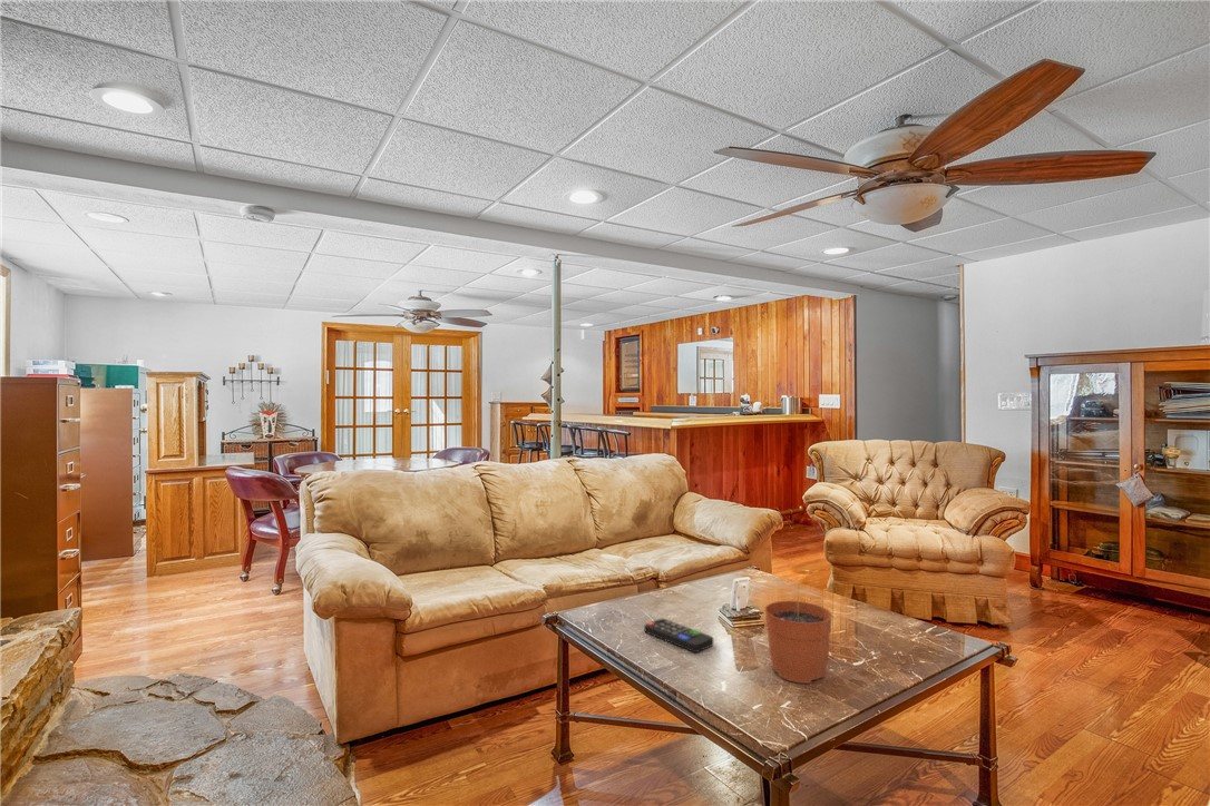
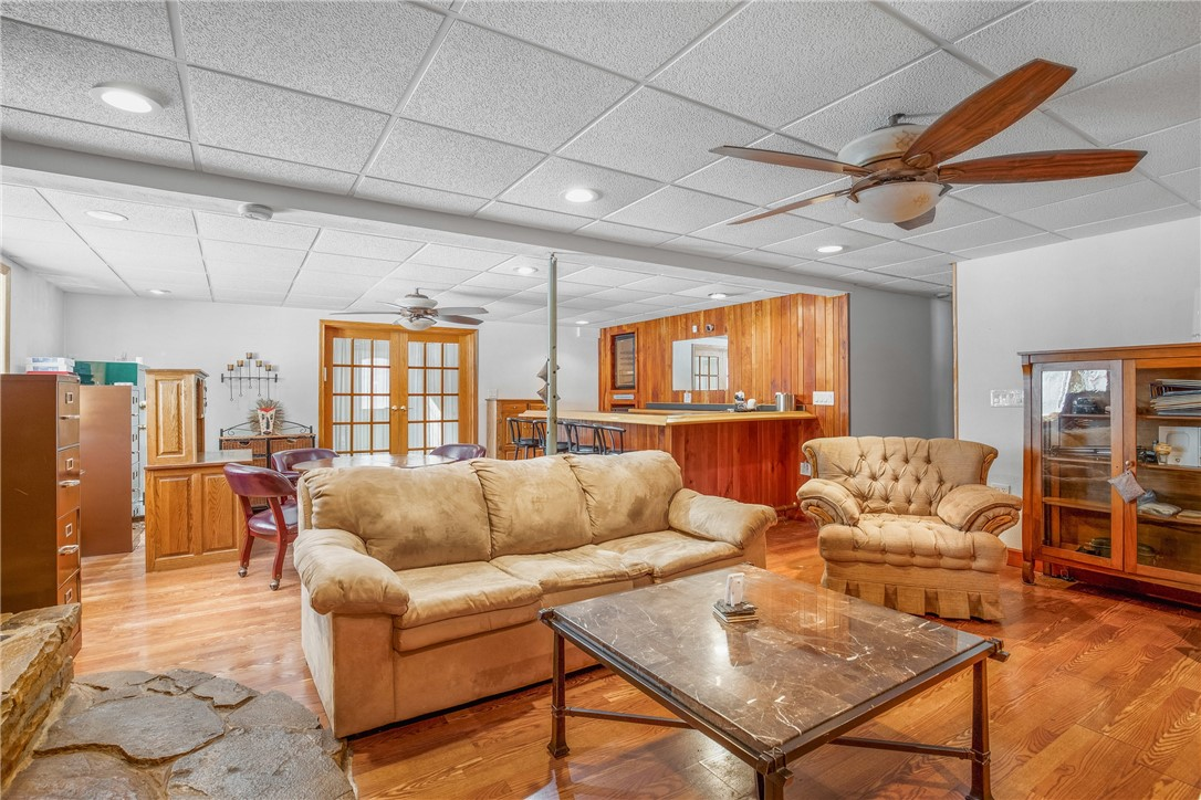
- plant pot [764,578,833,685]
- remote control [643,618,714,653]
